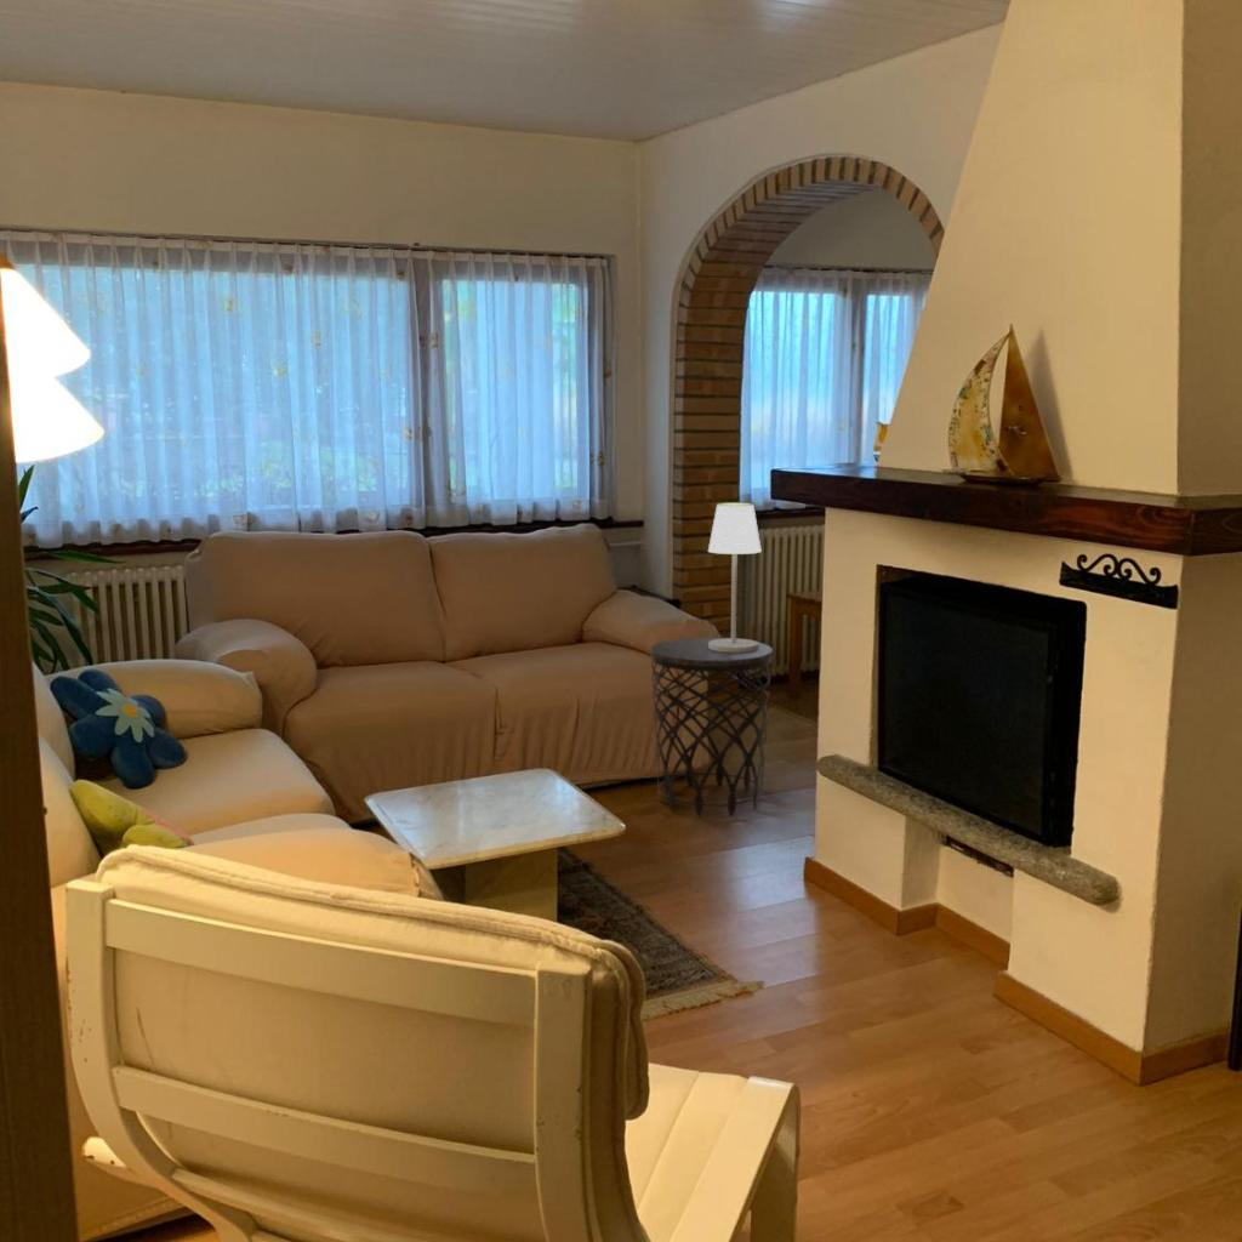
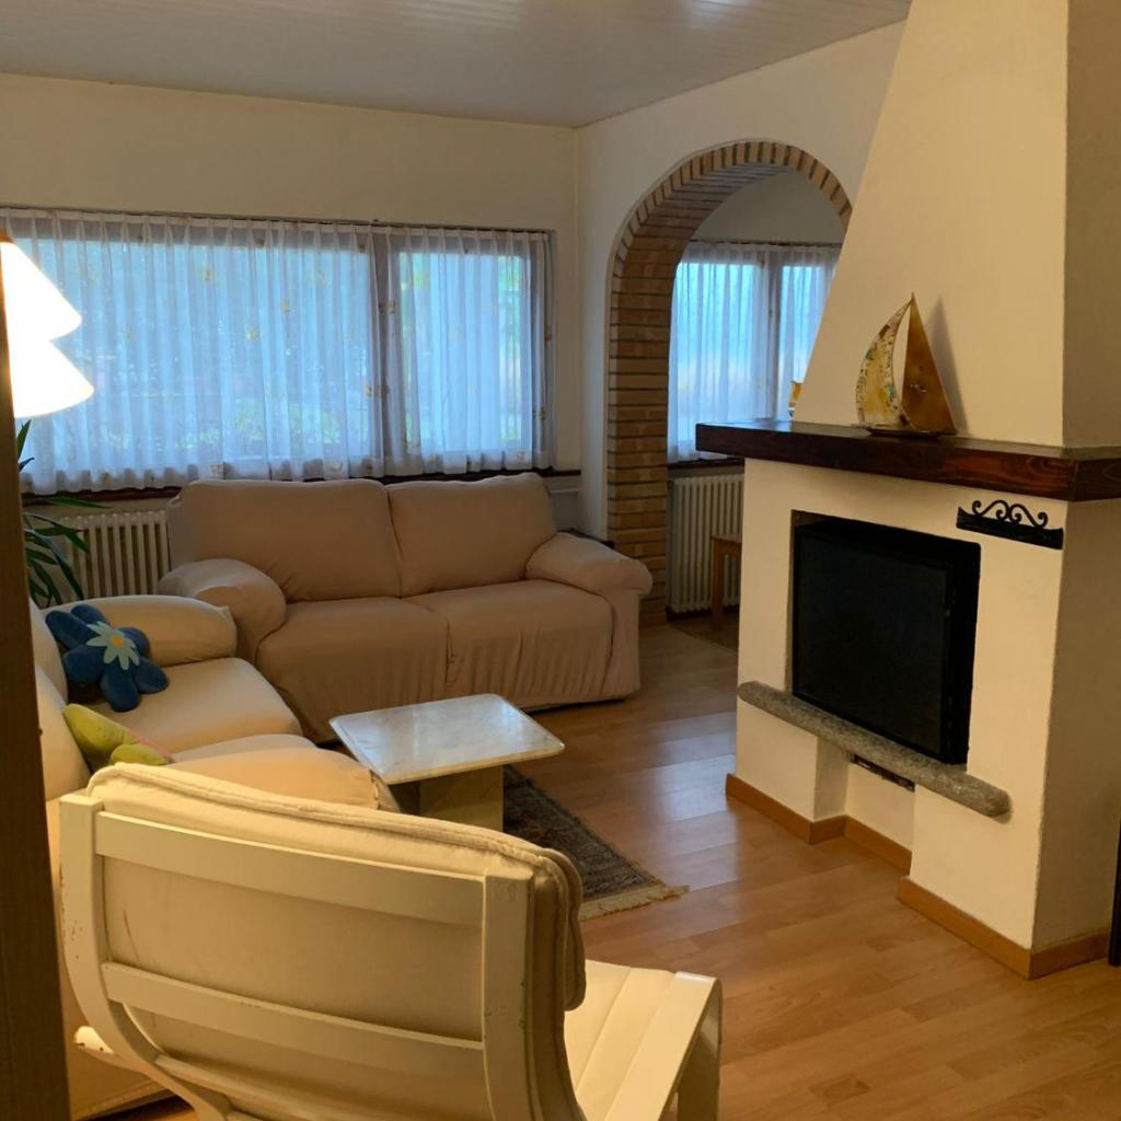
- side table [650,637,774,817]
- table lamp [706,501,763,653]
